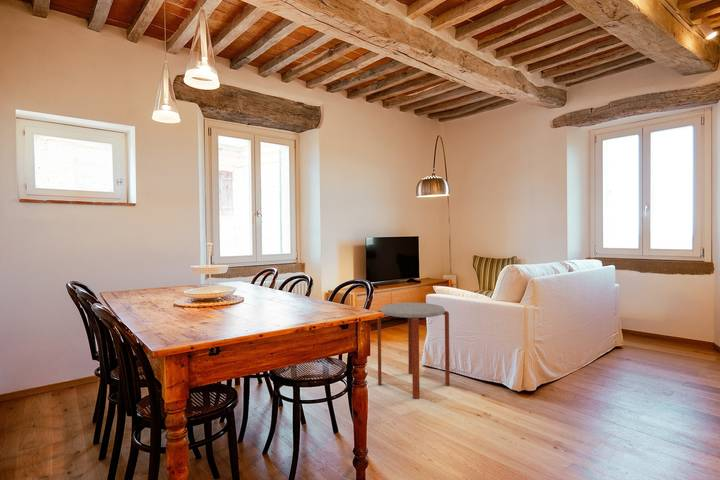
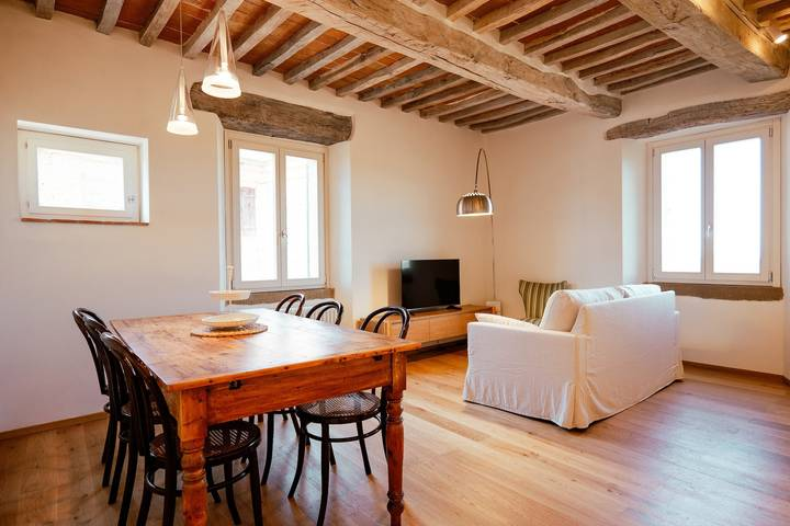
- side table [376,302,451,399]
